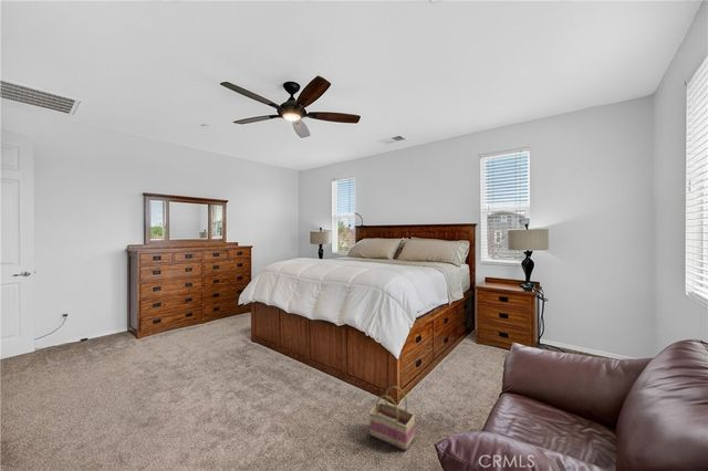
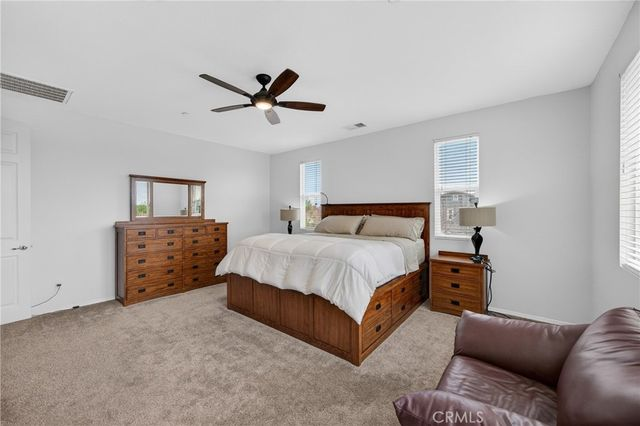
- basket [368,385,416,452]
